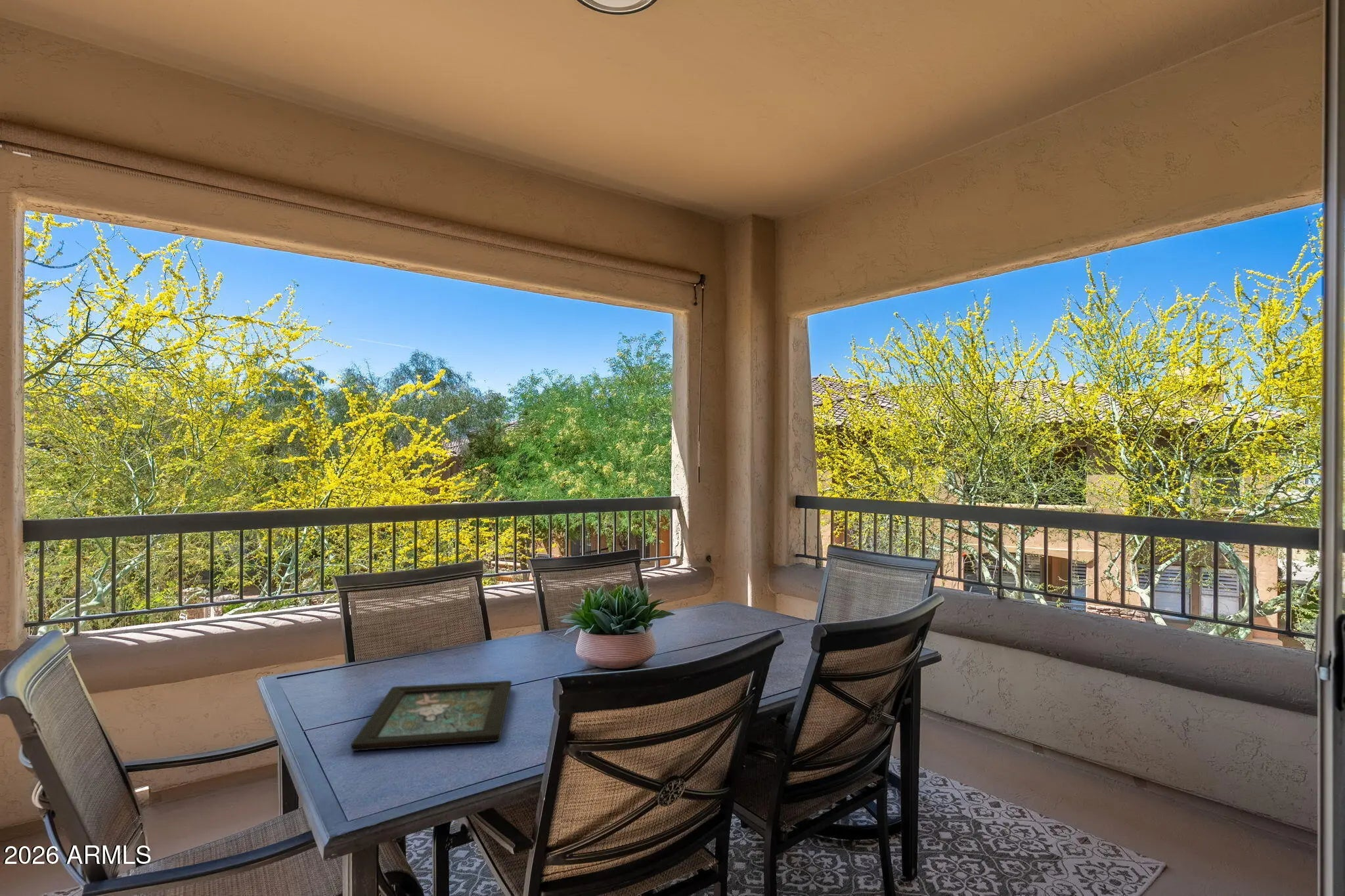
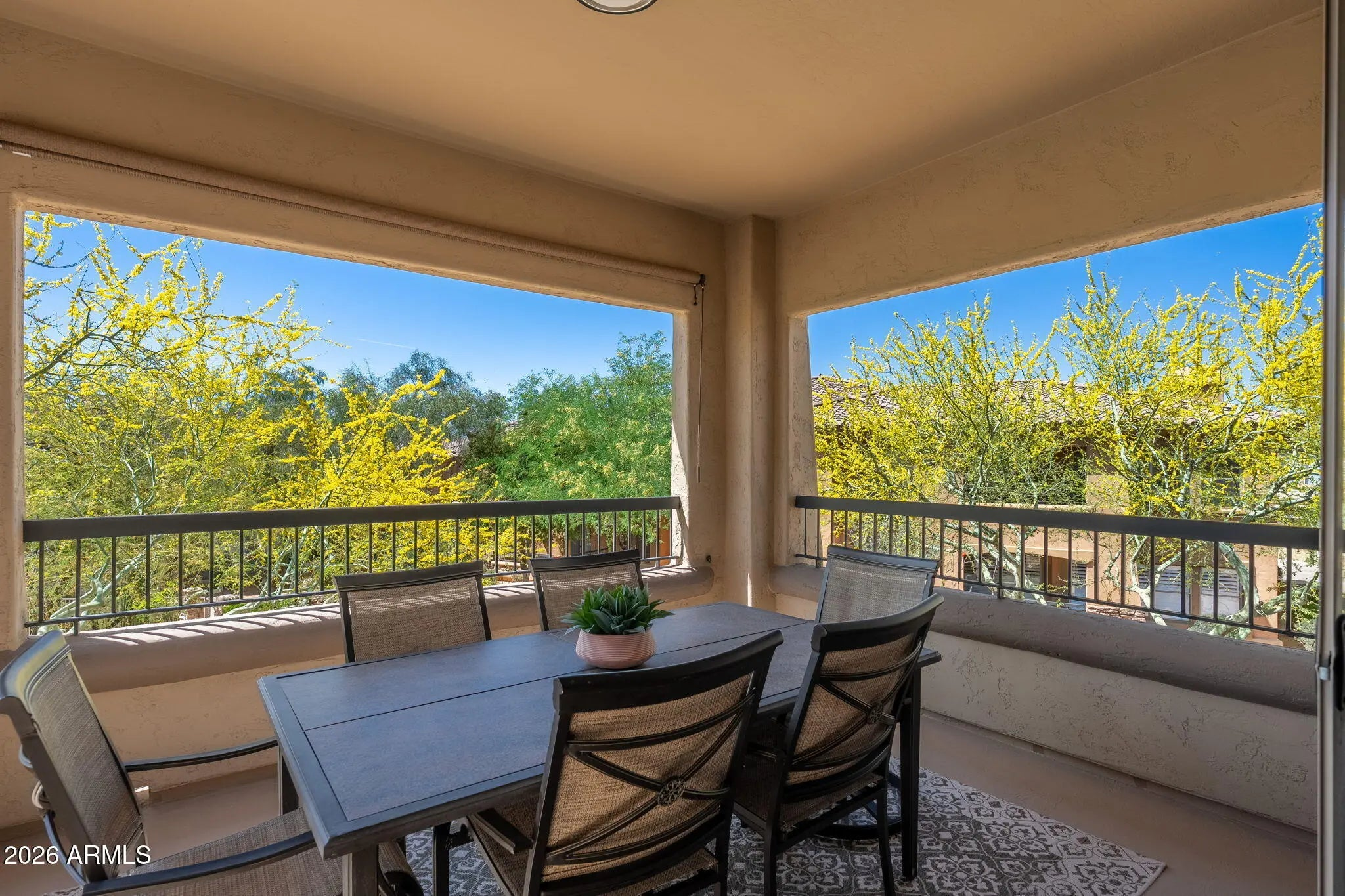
- decorative tray [350,680,512,752]
